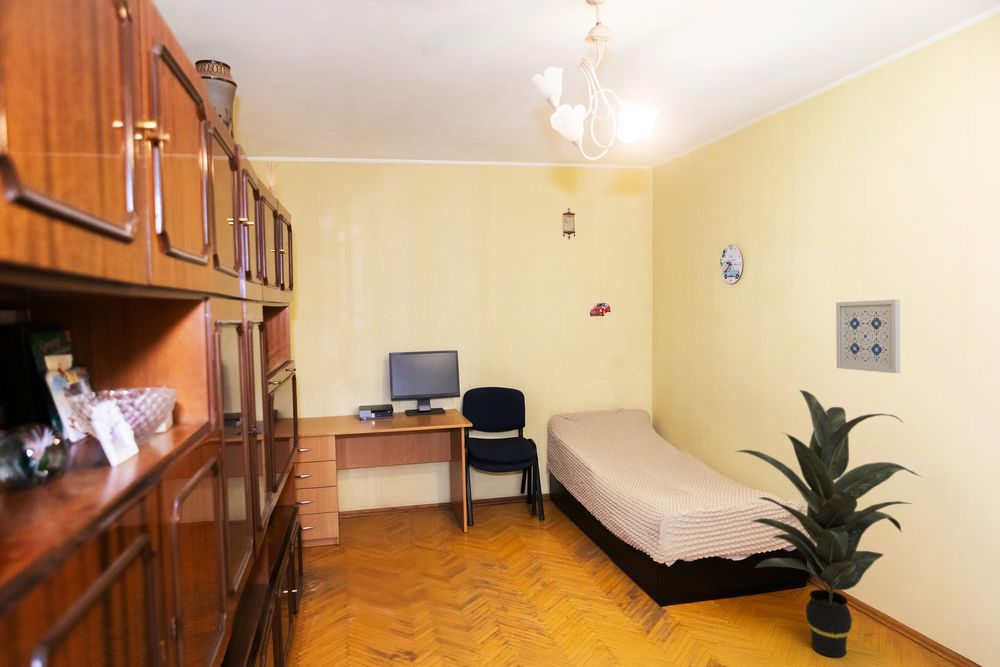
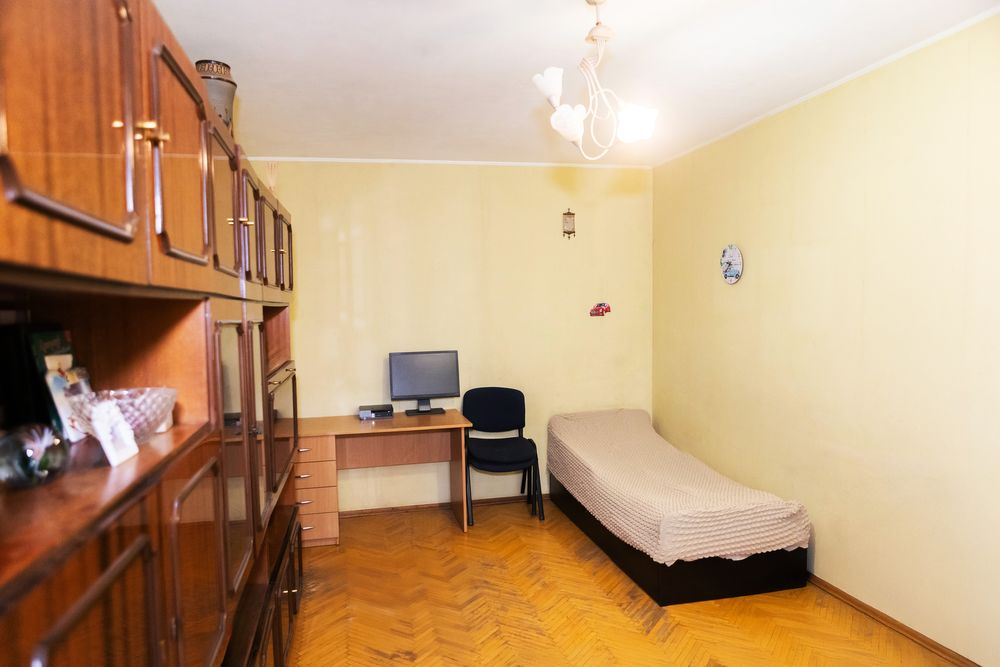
- wall art [835,299,901,374]
- indoor plant [733,389,922,658]
